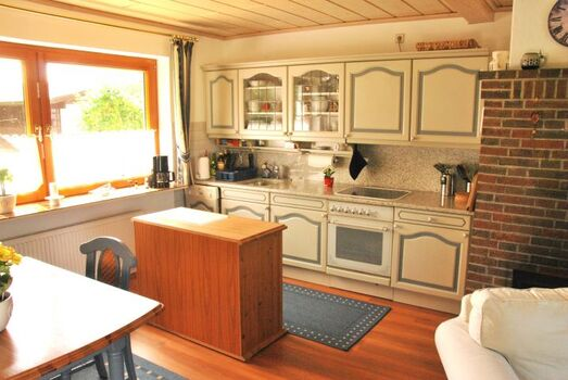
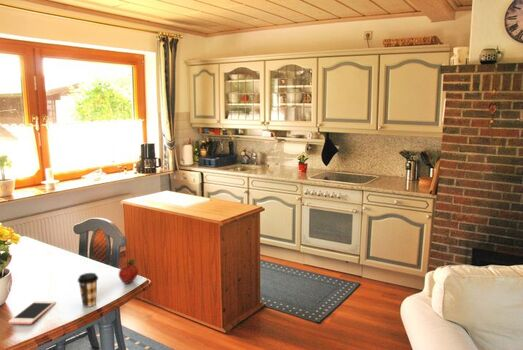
+ fruit [118,258,139,285]
+ coffee cup [77,272,99,308]
+ cell phone [7,300,57,325]
